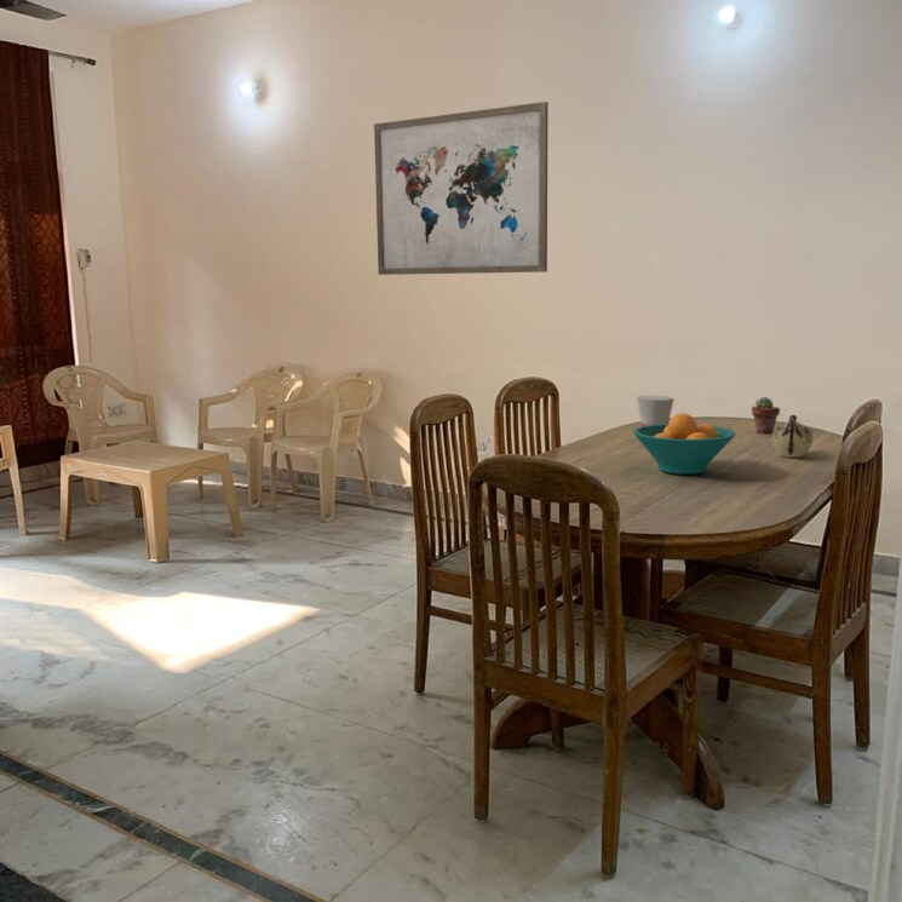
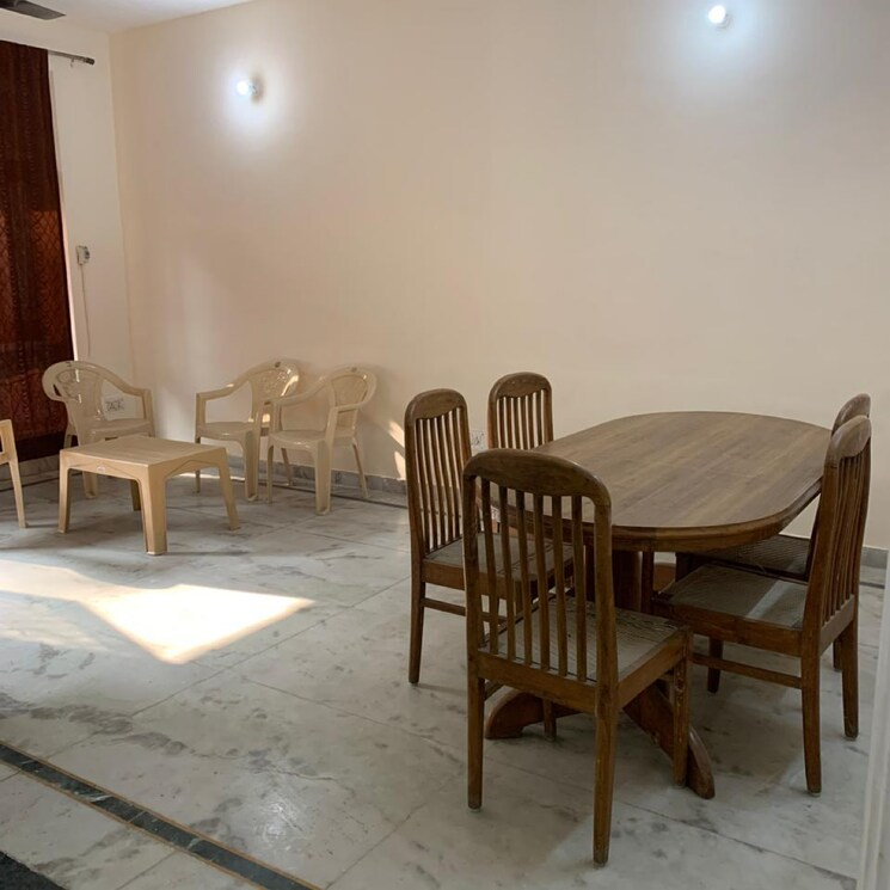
- teapot [770,414,814,459]
- wall art [373,100,548,276]
- fruit bowl [632,412,737,476]
- cup [636,395,676,426]
- potted succulent [751,396,781,435]
